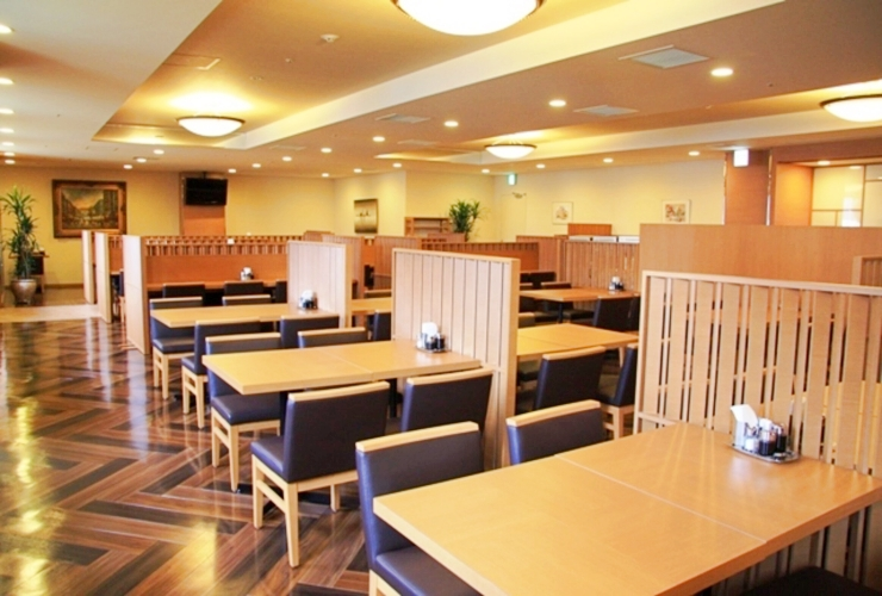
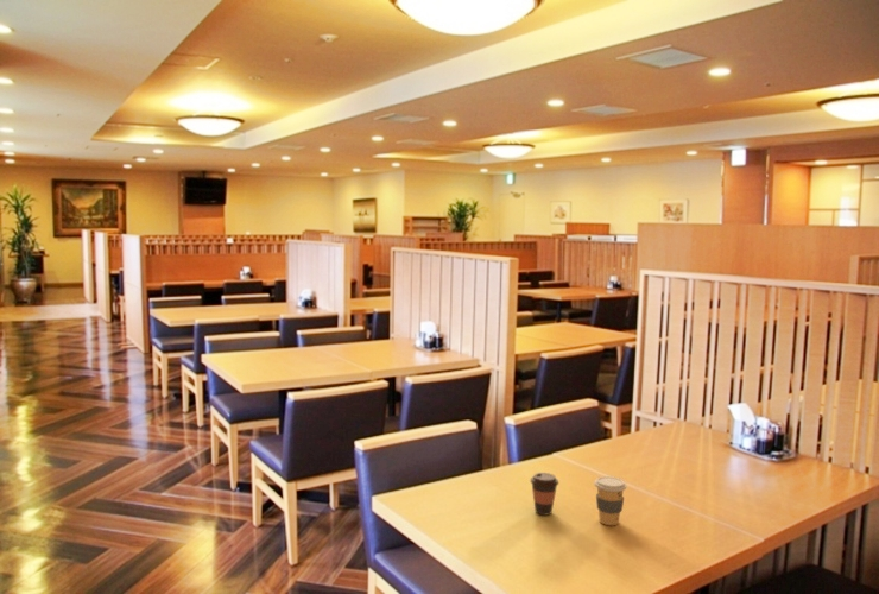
+ coffee cup [593,475,627,526]
+ coffee cup [529,472,561,517]
